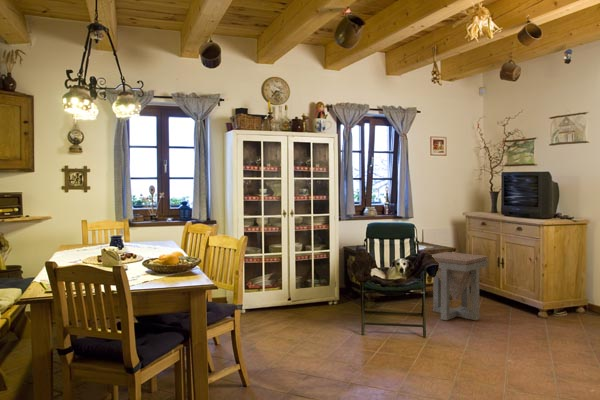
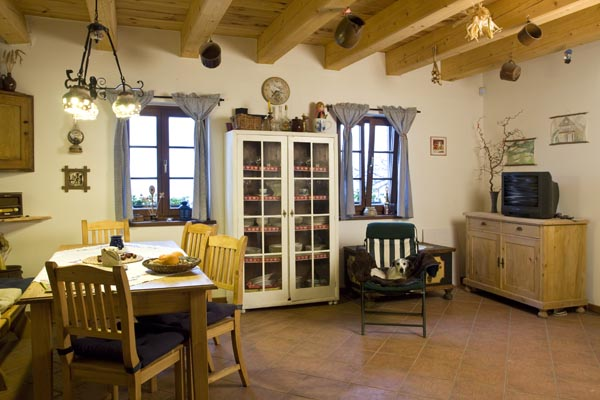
- side table [431,251,489,321]
